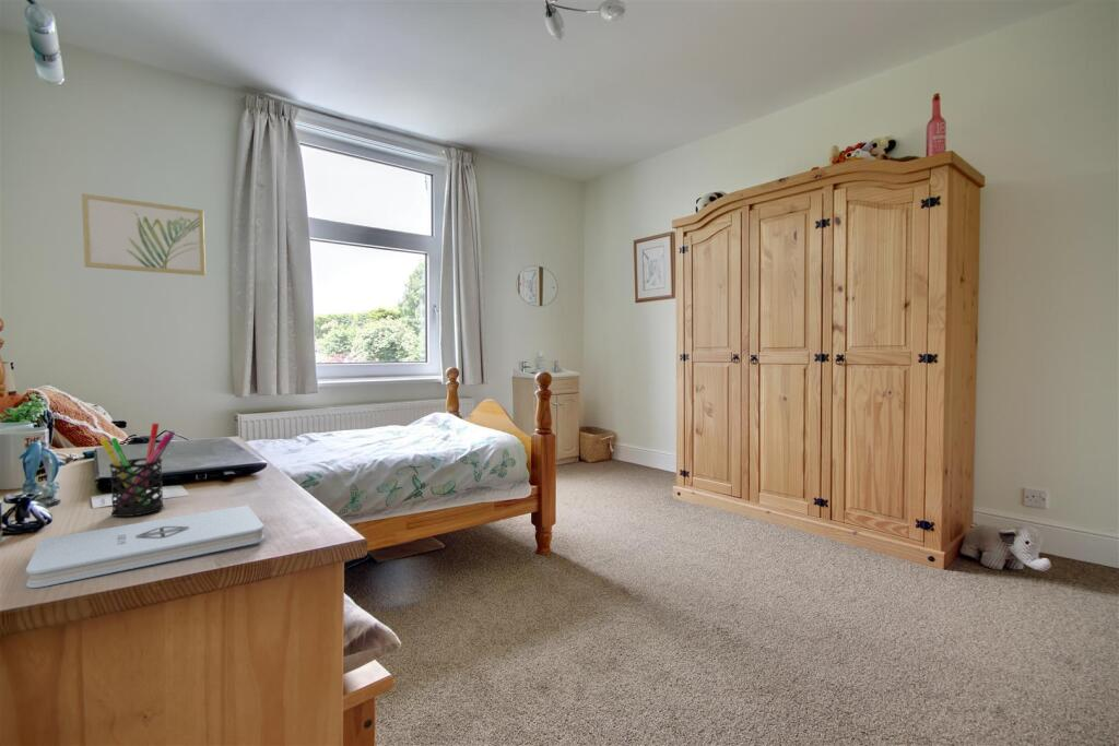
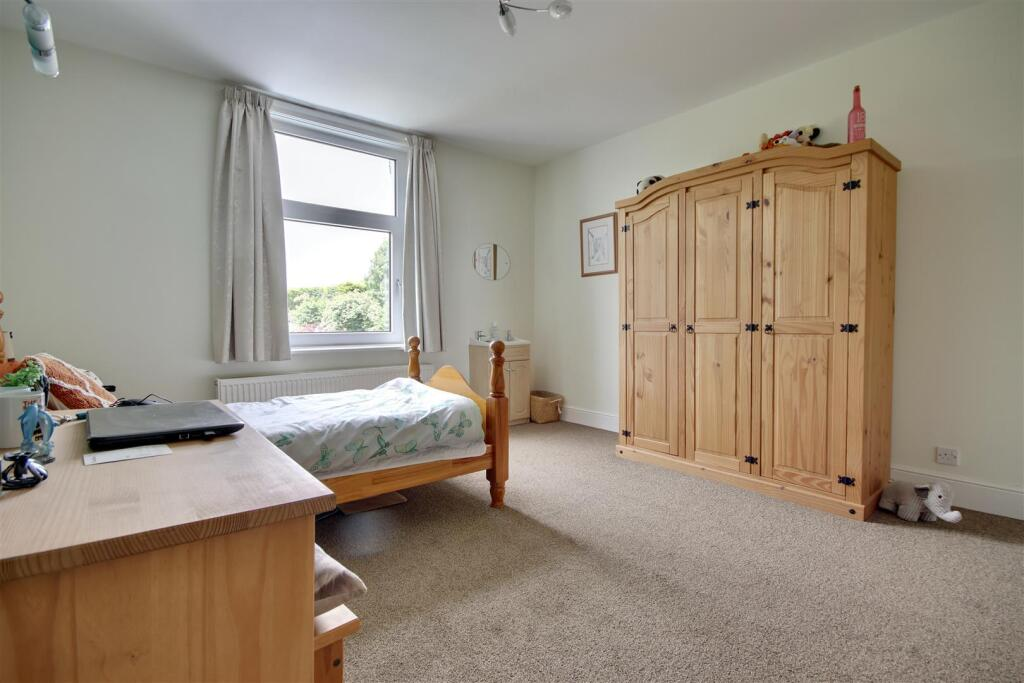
- notepad [25,505,266,589]
- wall art [81,192,207,276]
- pen holder [99,423,176,518]
